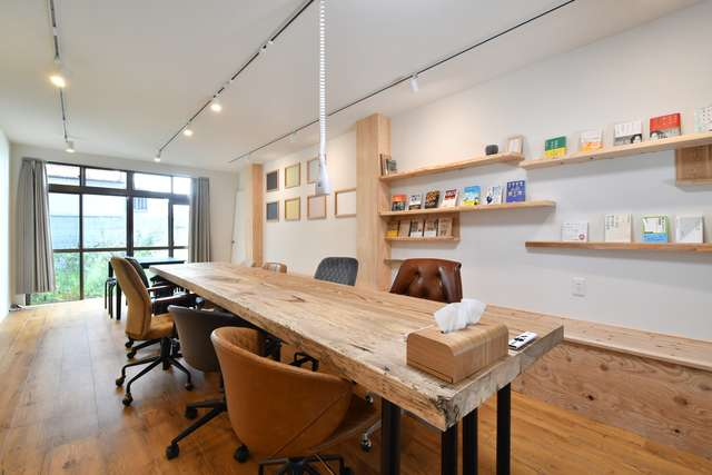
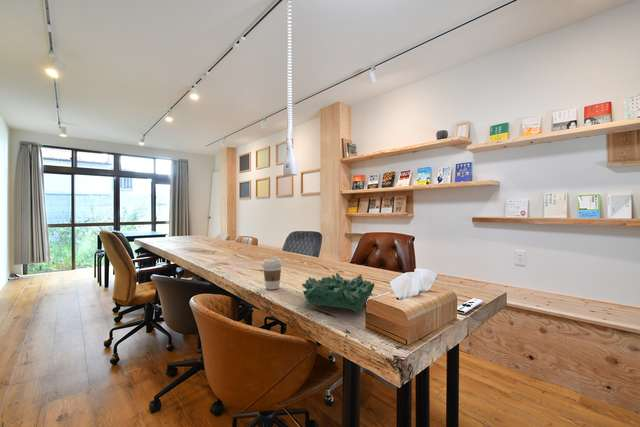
+ coffee cup [261,257,284,290]
+ decorative bowl [301,272,376,314]
